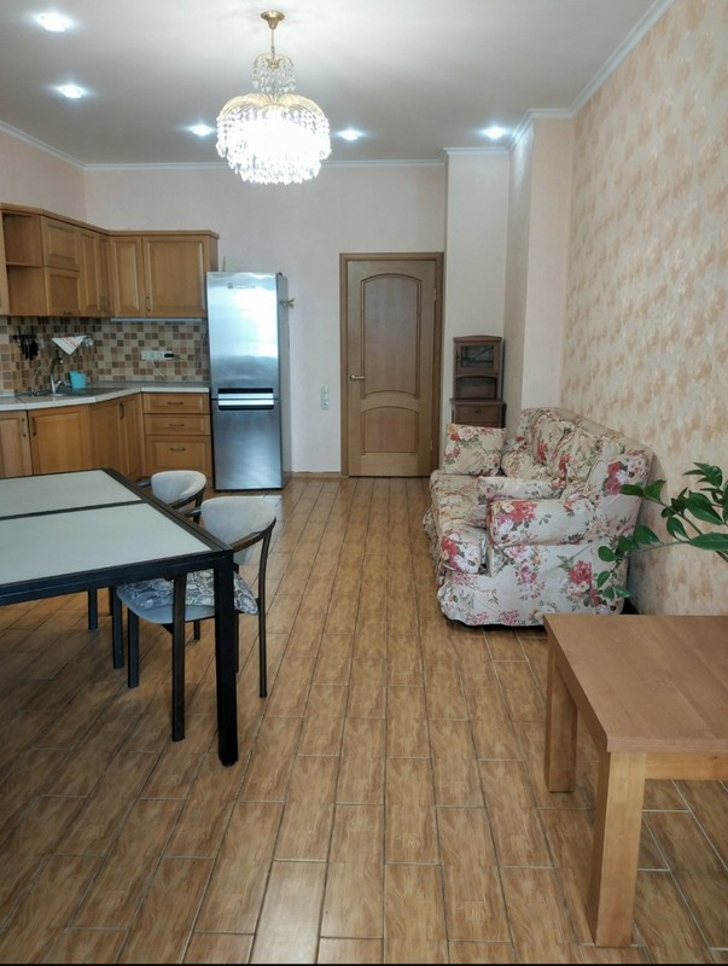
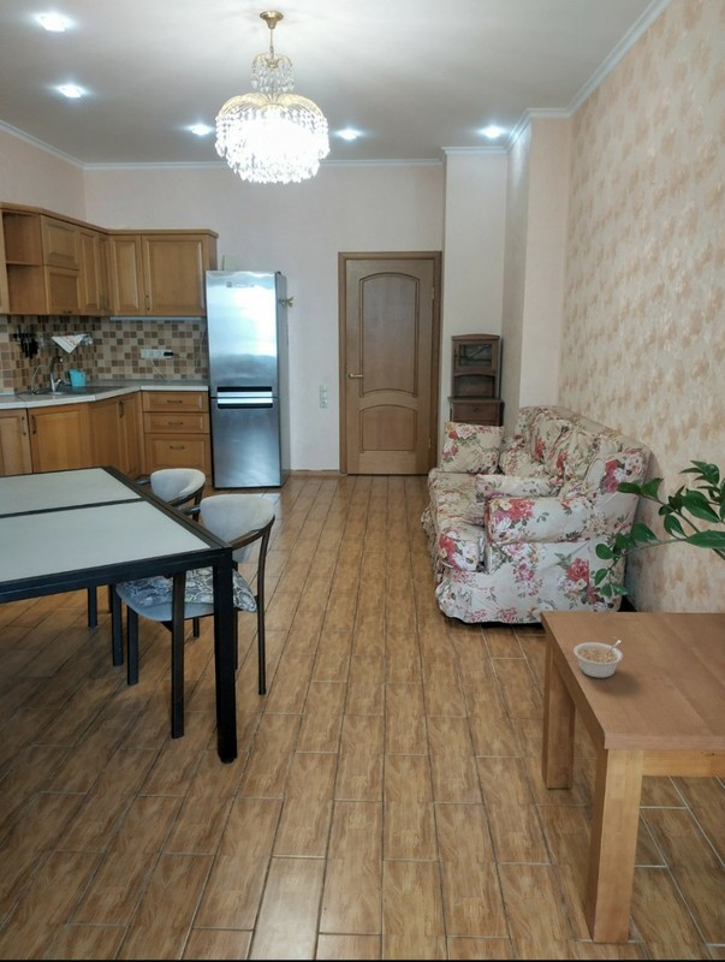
+ legume [572,640,624,679]
